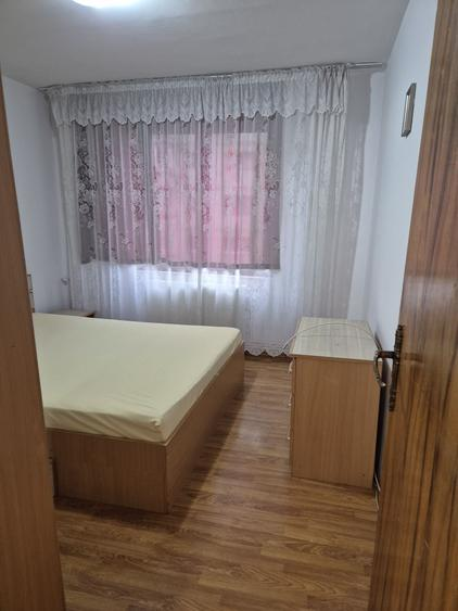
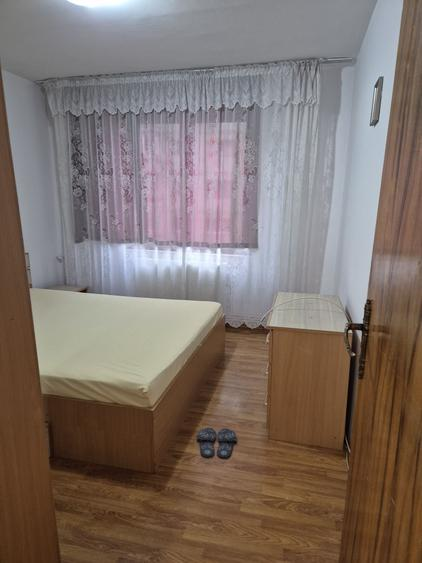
+ slippers [196,427,238,459]
